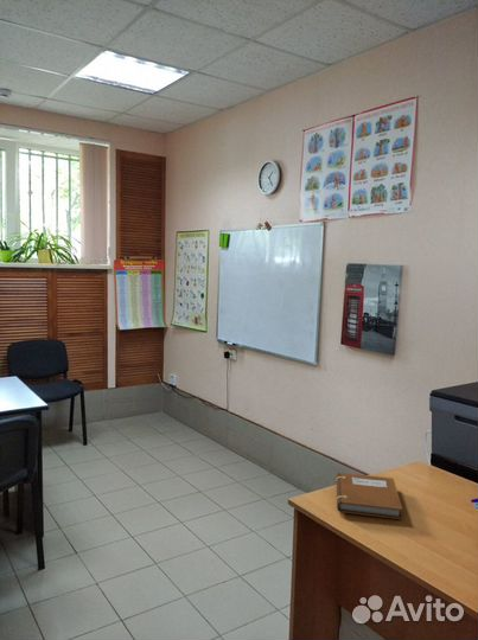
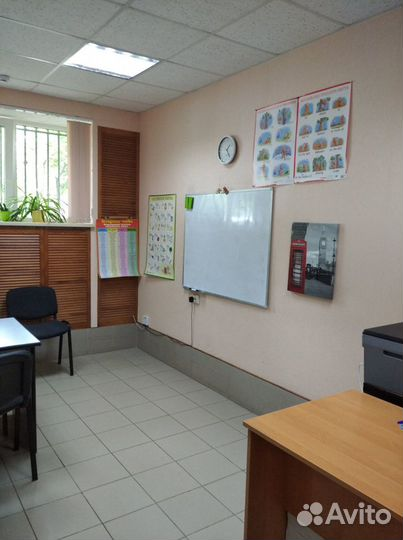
- notebook [334,472,403,520]
